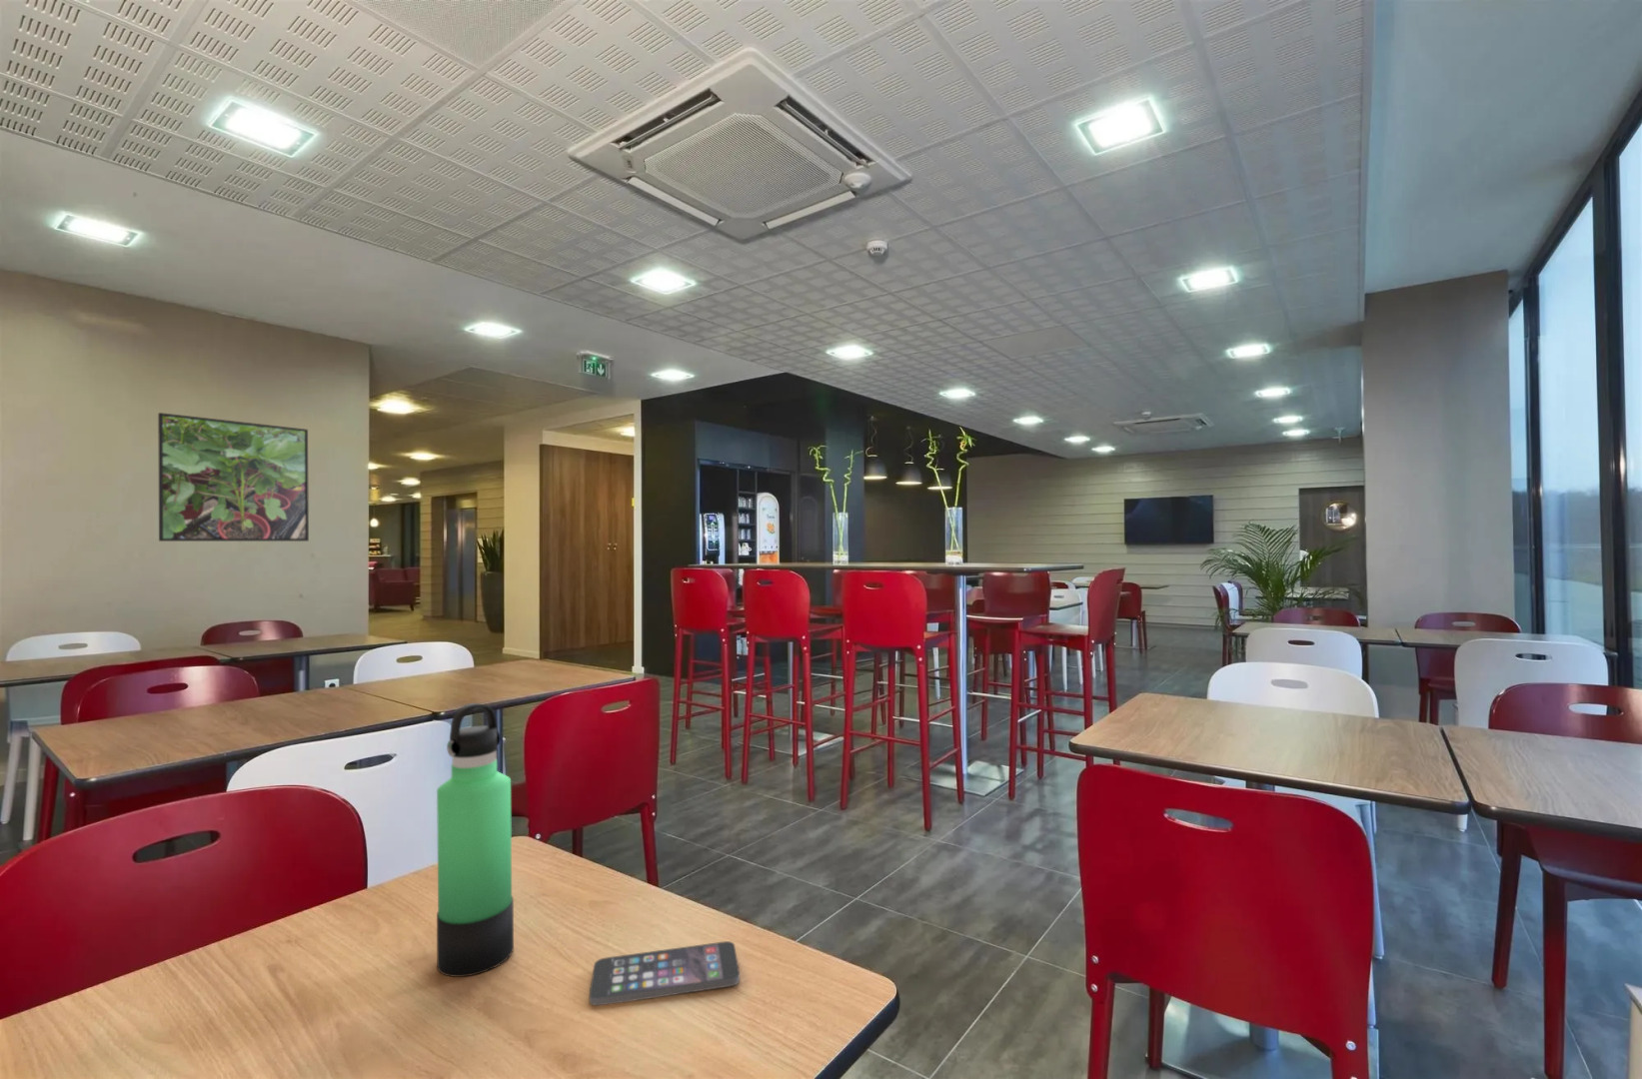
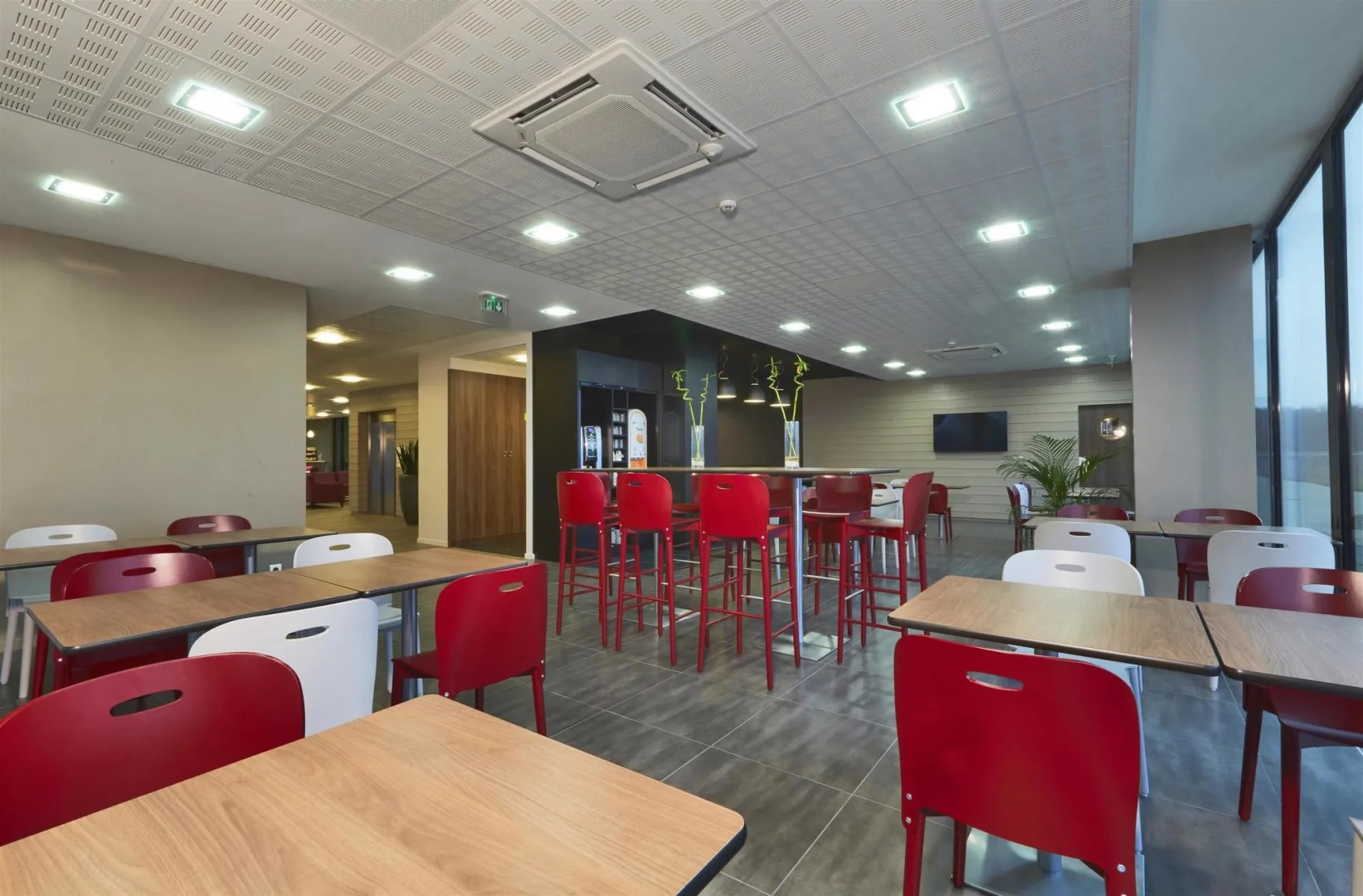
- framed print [157,412,310,542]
- thermos bottle [436,702,514,978]
- smartphone [589,941,741,1006]
